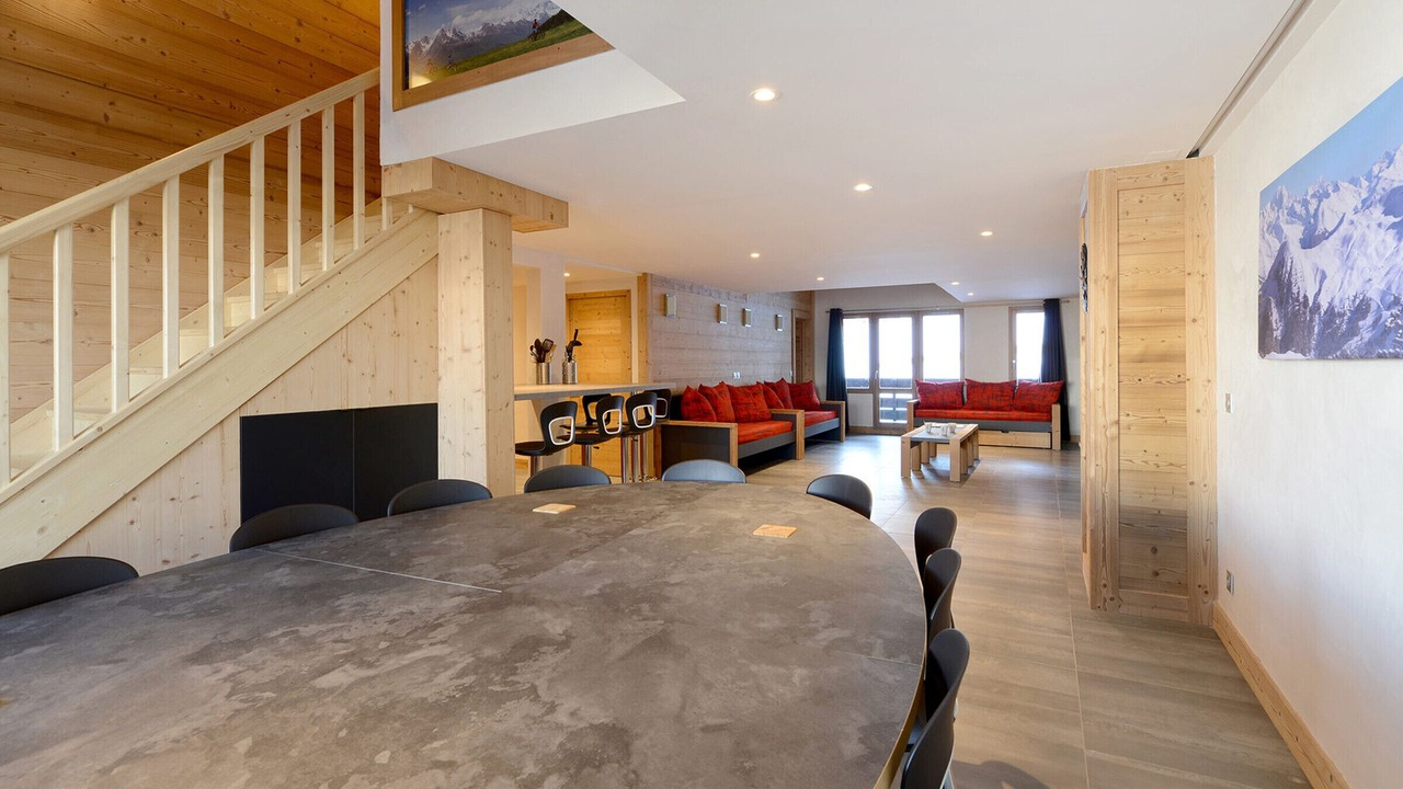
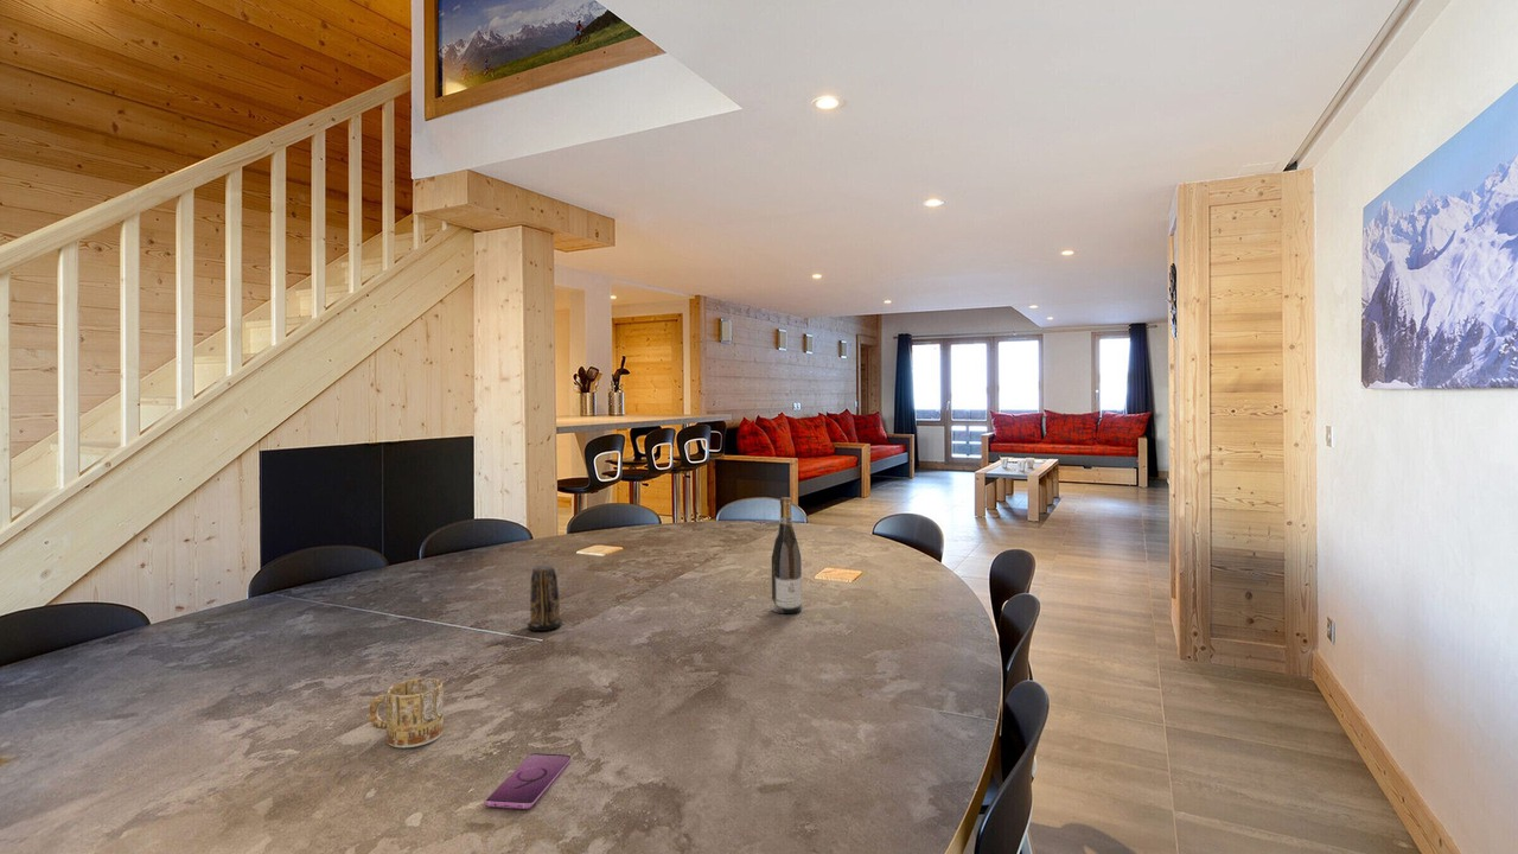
+ wine bottle [771,497,803,614]
+ smartphone [484,752,573,810]
+ mug [368,677,445,748]
+ candle [527,565,562,632]
